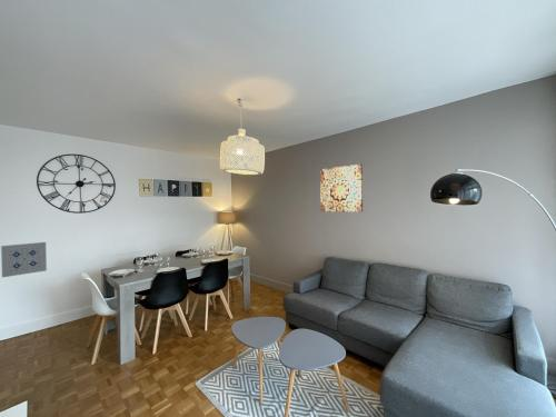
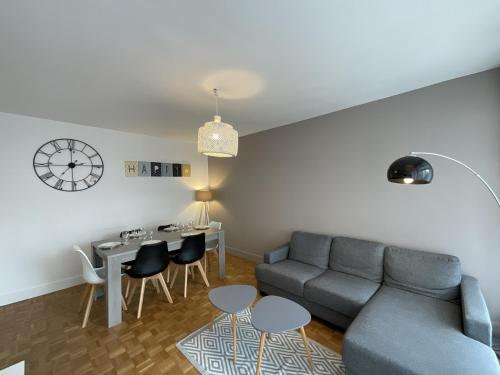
- wall art [0,241,48,278]
- wall art [319,163,364,212]
